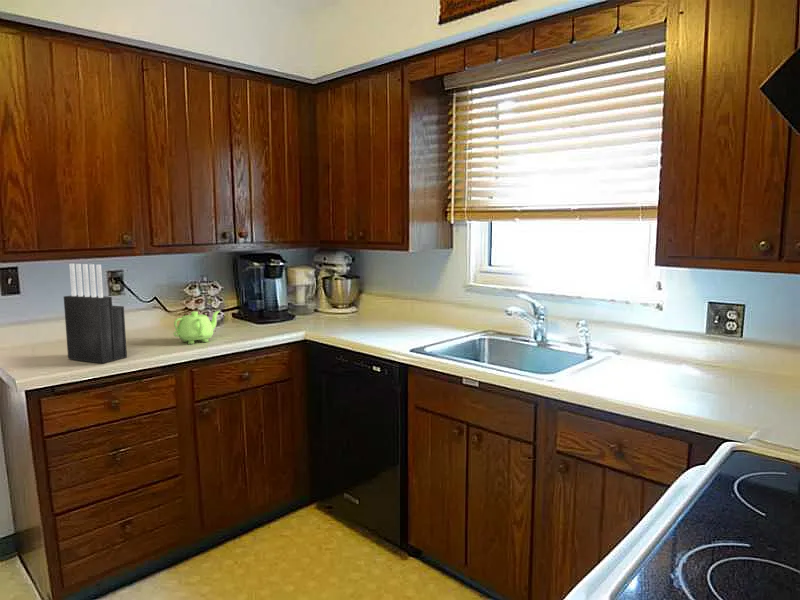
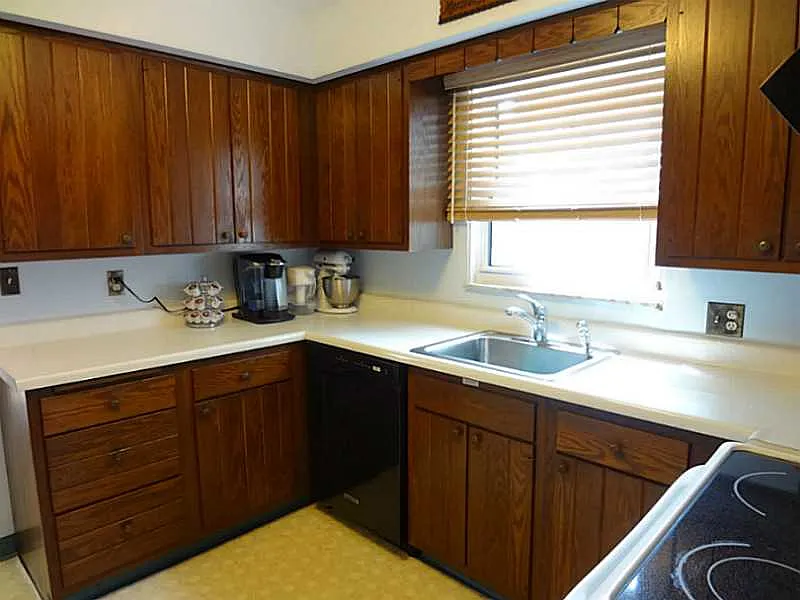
- teapot [173,310,221,345]
- knife block [63,263,128,364]
